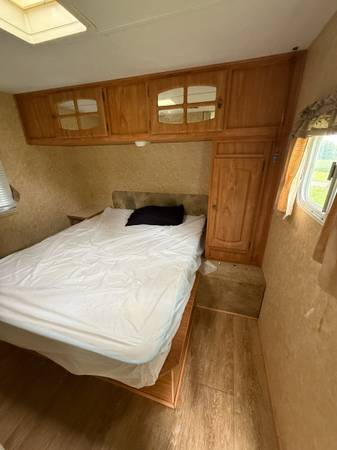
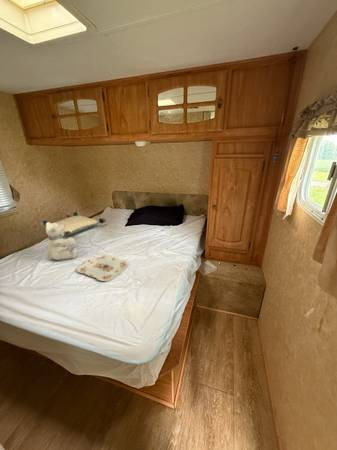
+ serving tray [76,253,130,282]
+ pillow [37,211,107,237]
+ teddy bear [45,221,78,261]
